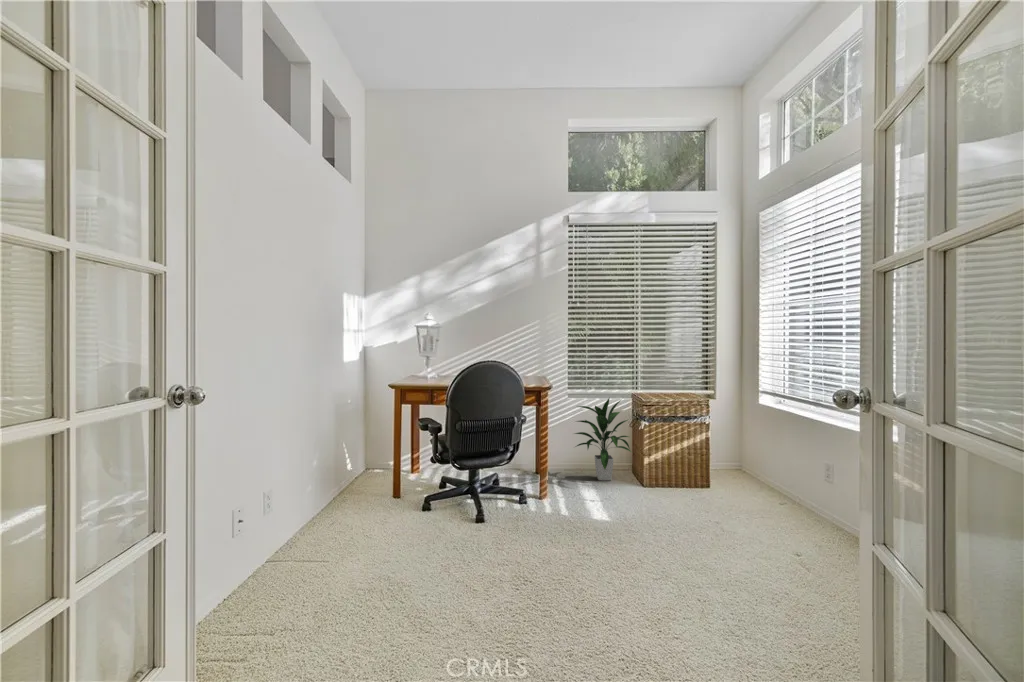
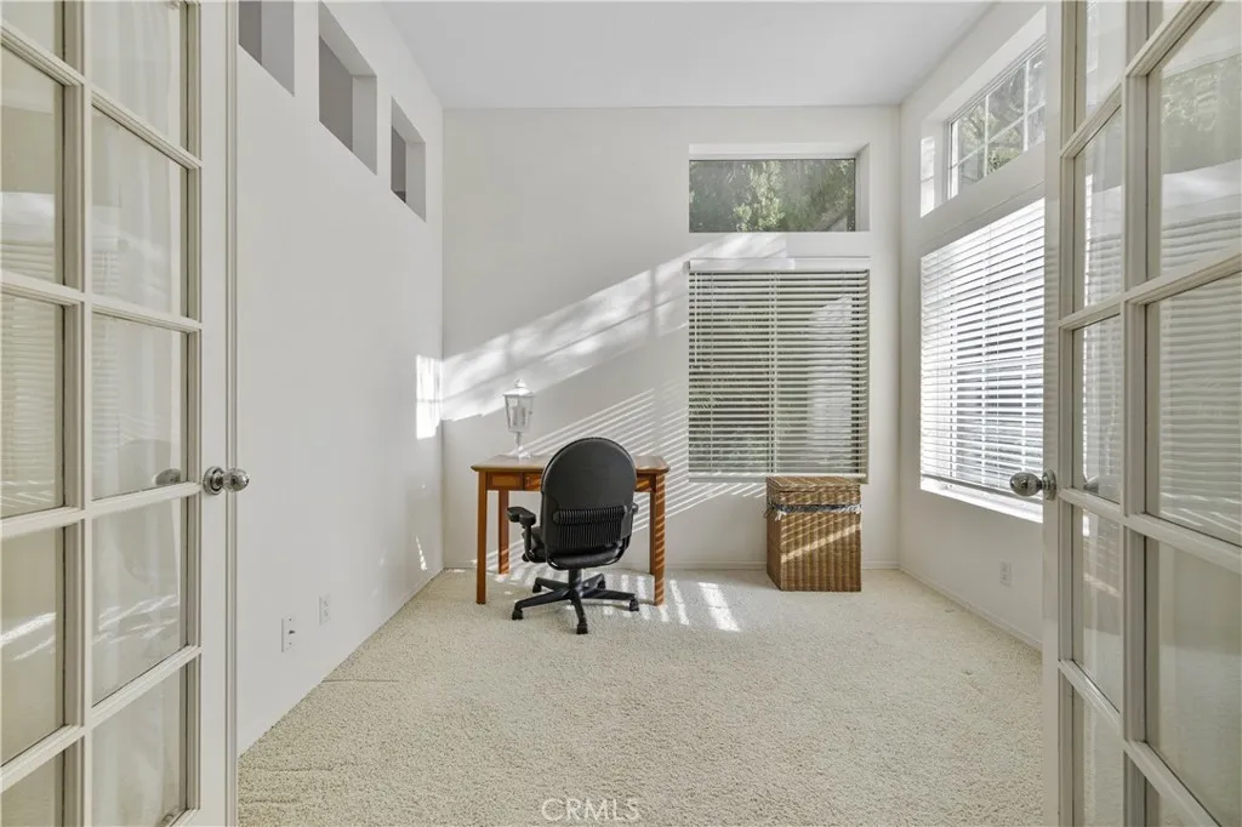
- indoor plant [573,396,632,481]
